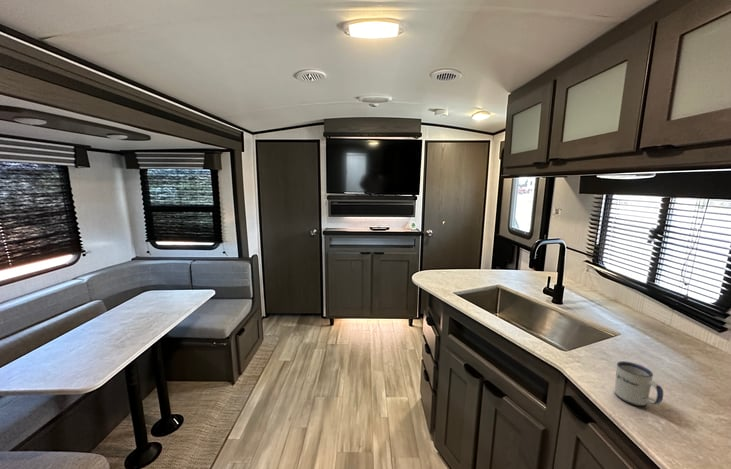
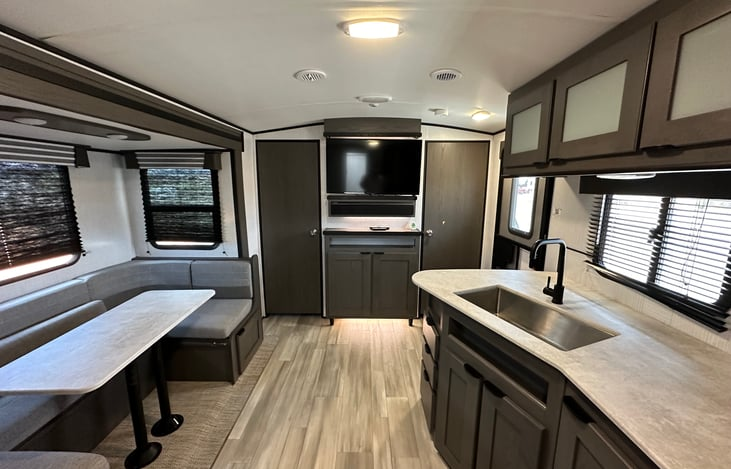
- mug [614,360,664,407]
